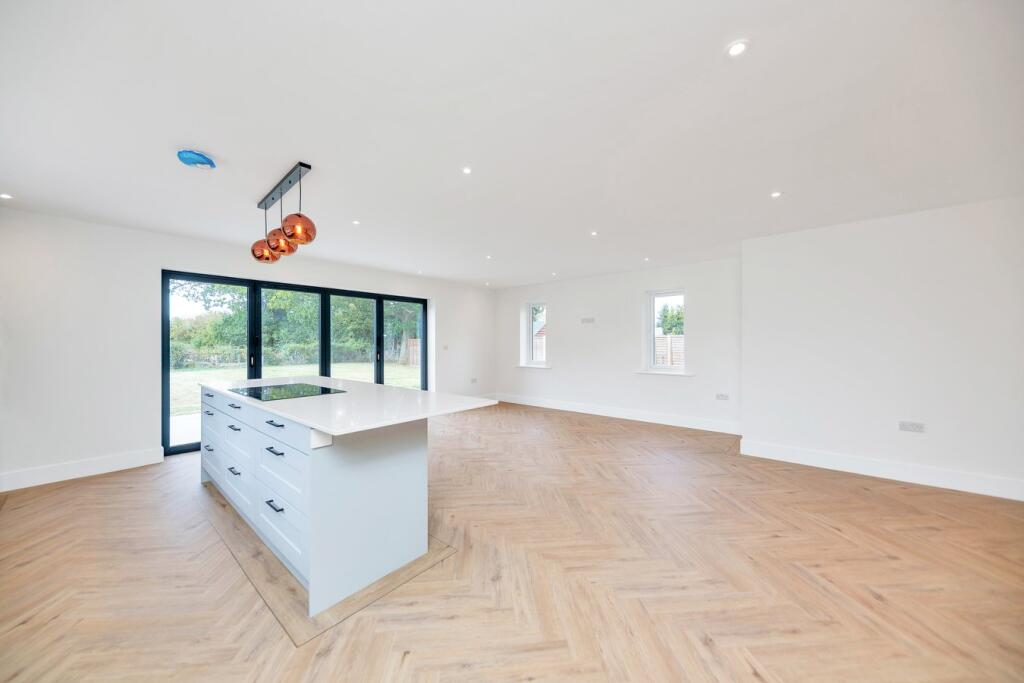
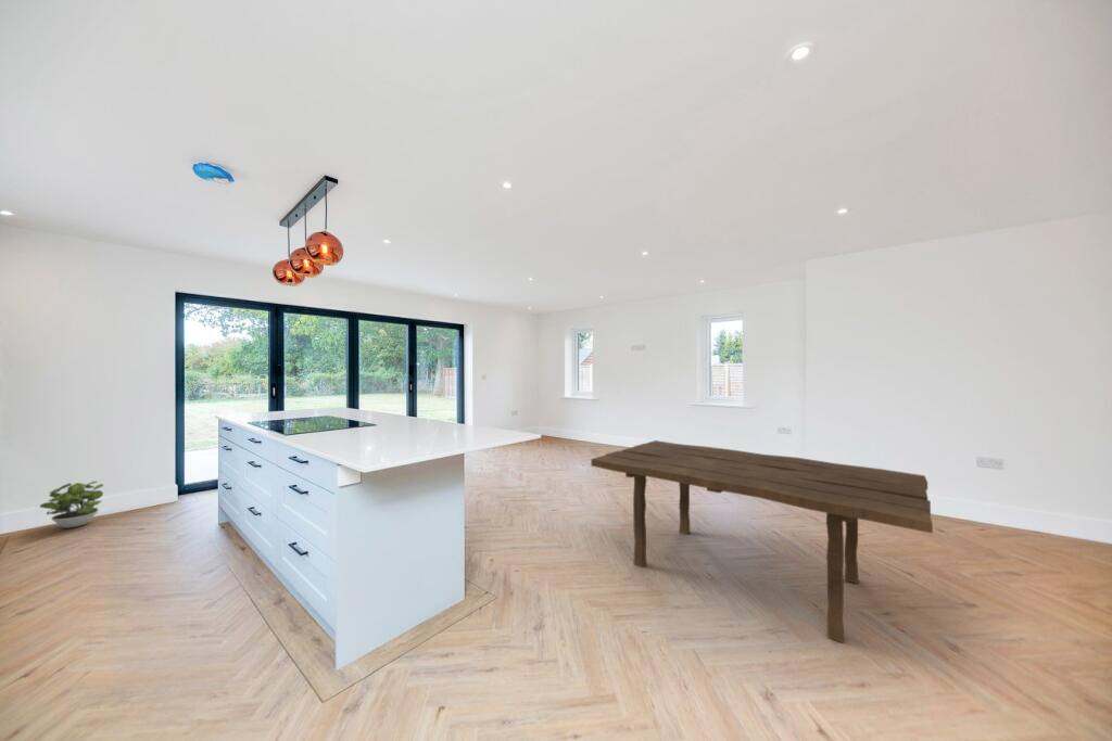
+ dining table [590,439,934,643]
+ potted plant [39,481,104,529]
